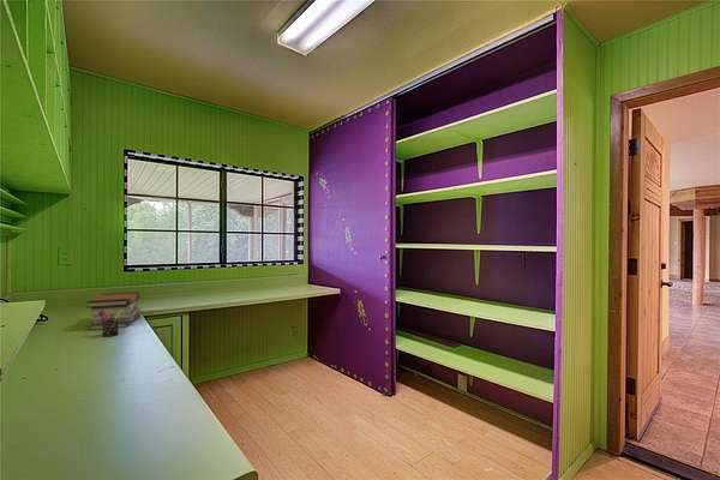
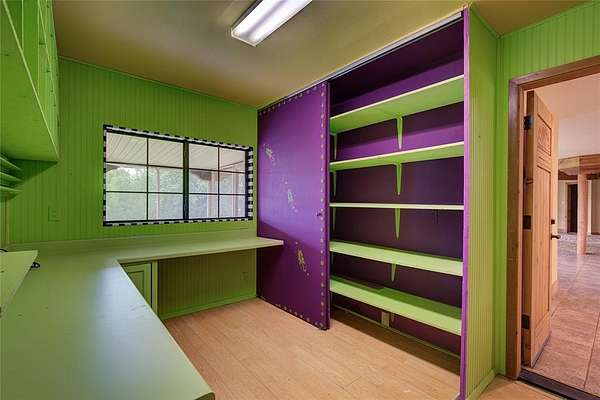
- pen holder [98,308,122,338]
- book stack [85,290,143,331]
